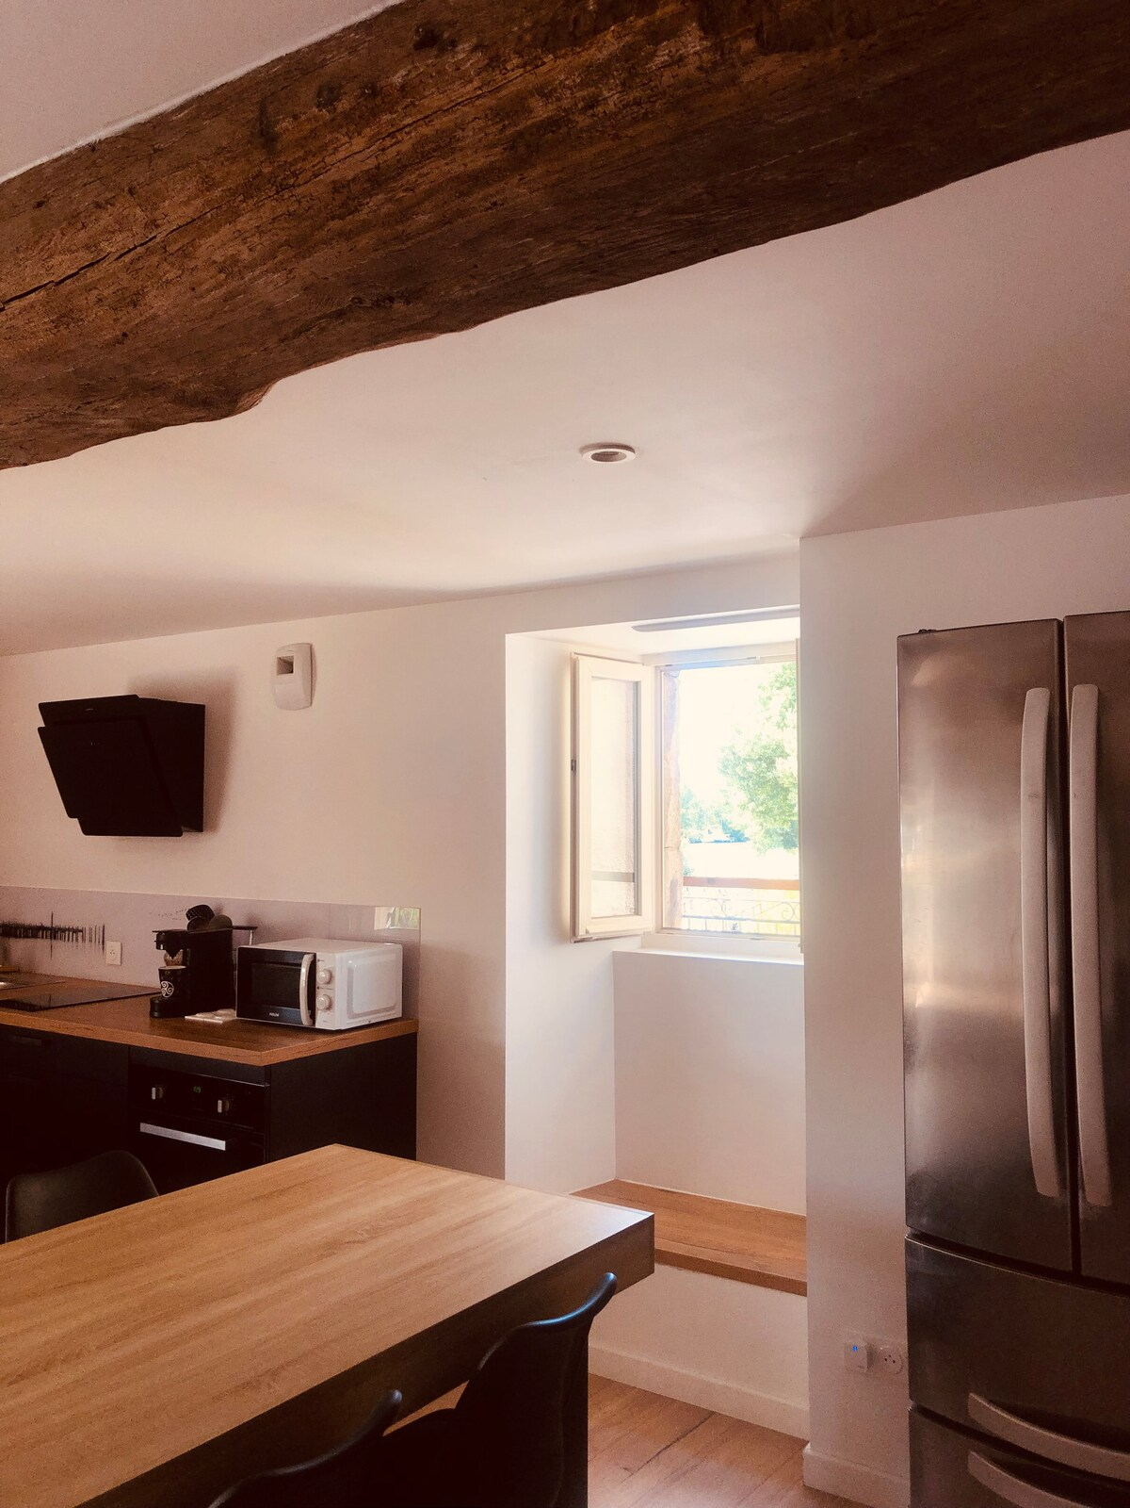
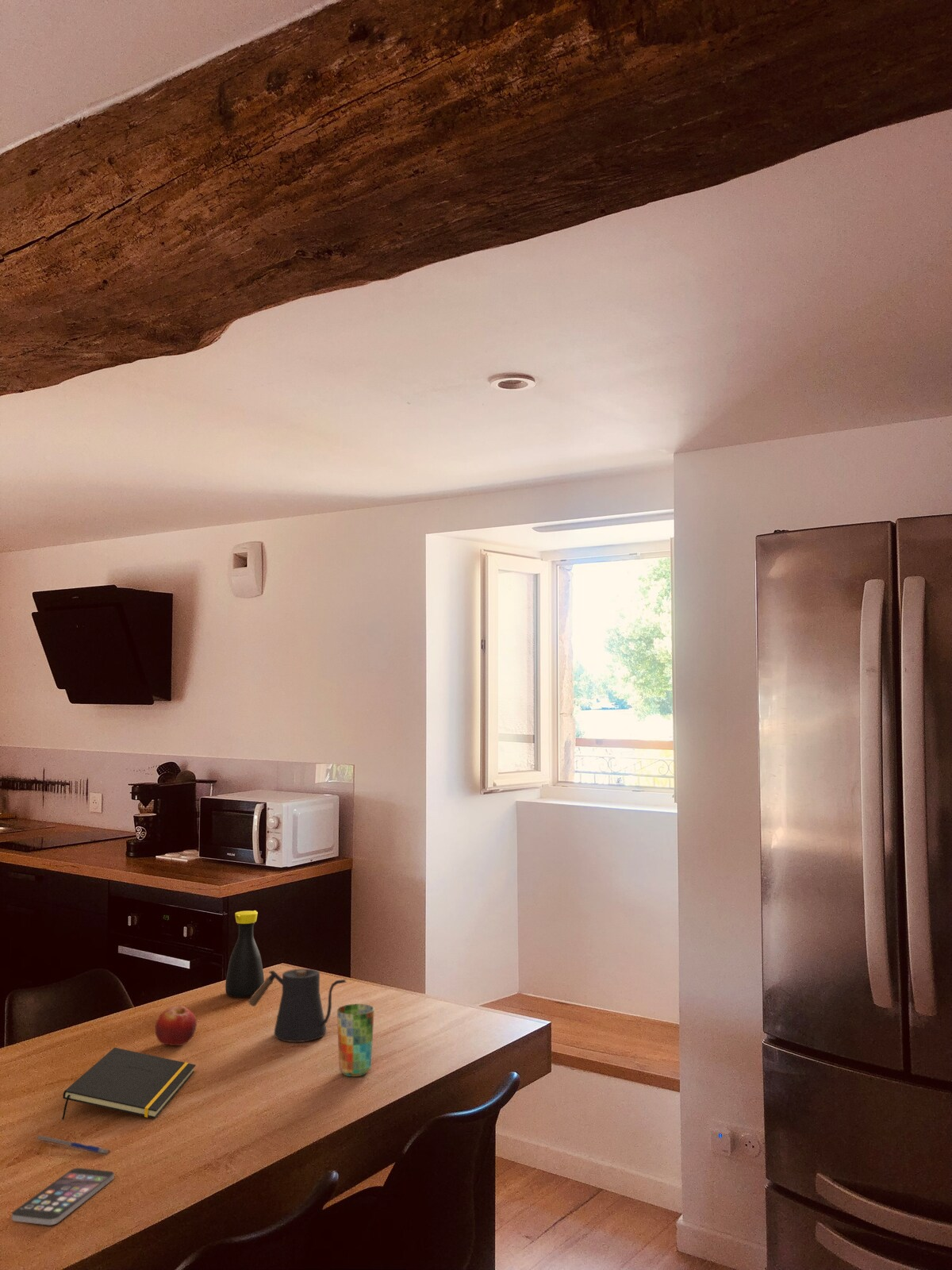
+ kettle [248,968,347,1043]
+ notepad [61,1047,196,1121]
+ fruit [154,1005,198,1046]
+ smartphone [11,1168,115,1226]
+ bottle [225,910,265,999]
+ pen [35,1135,112,1156]
+ cup [336,1003,375,1077]
